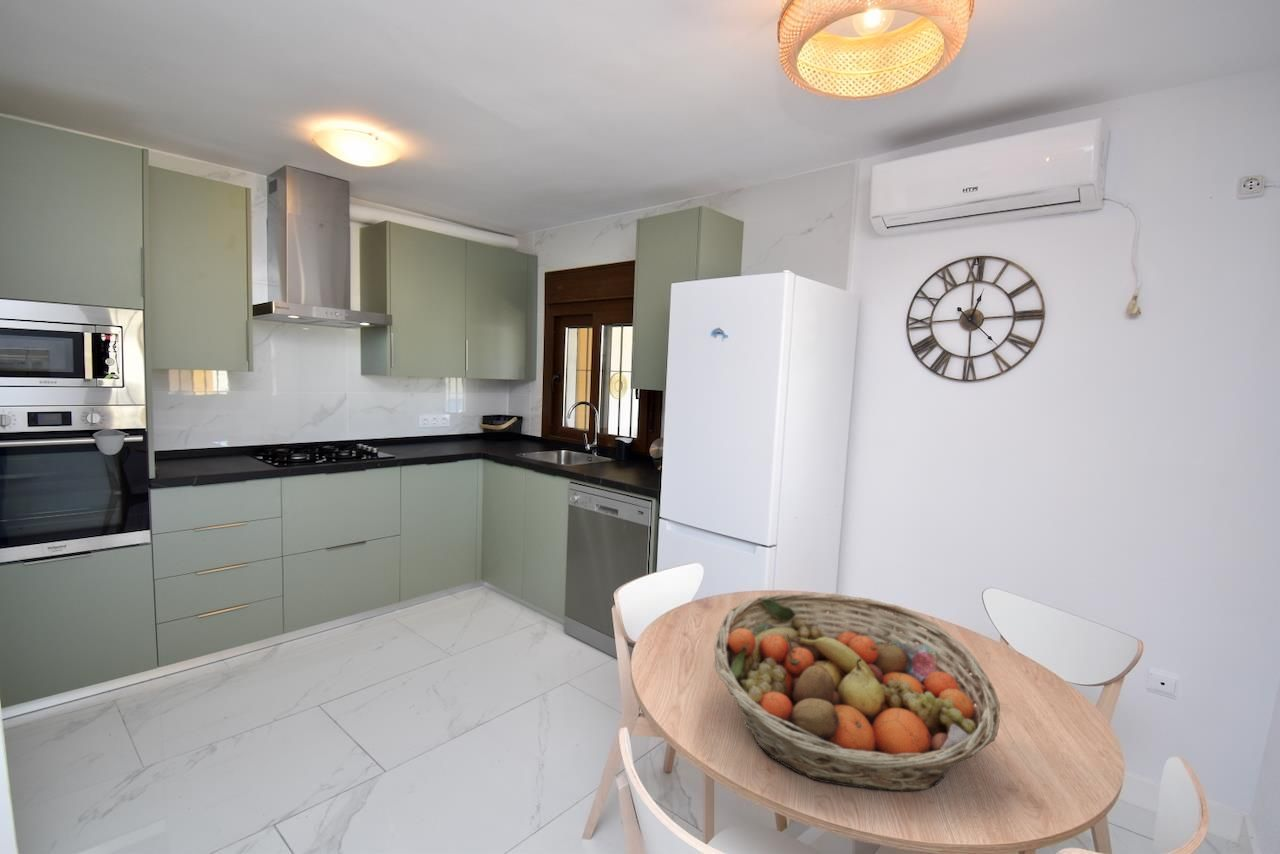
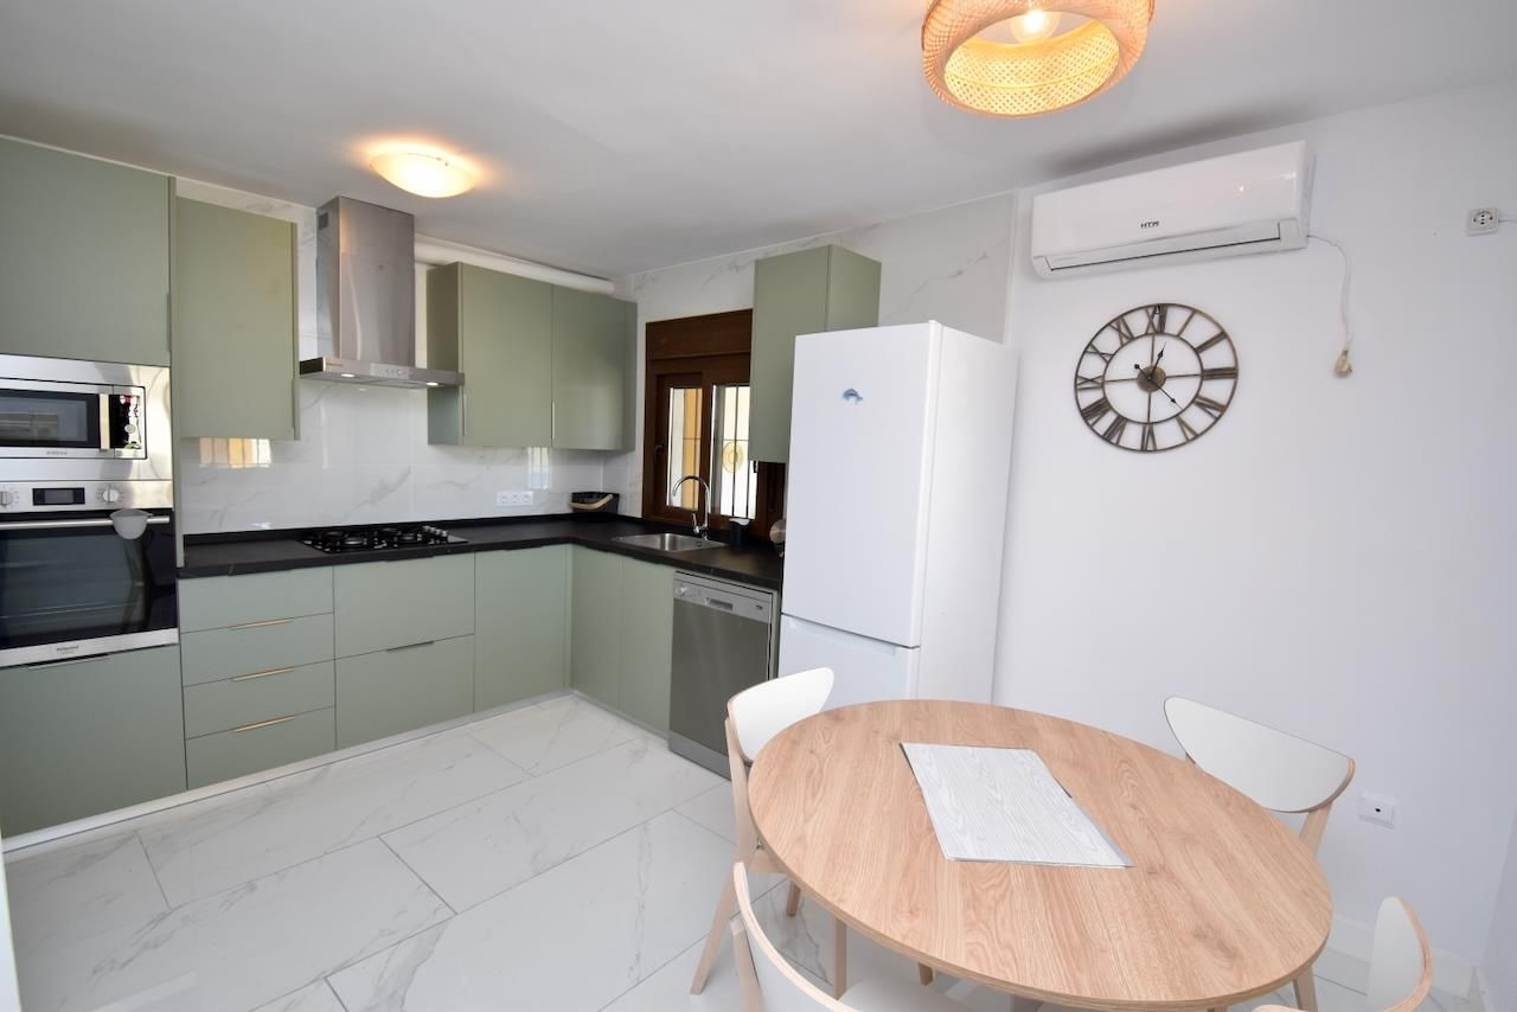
- fruit basket [713,592,1001,792]
